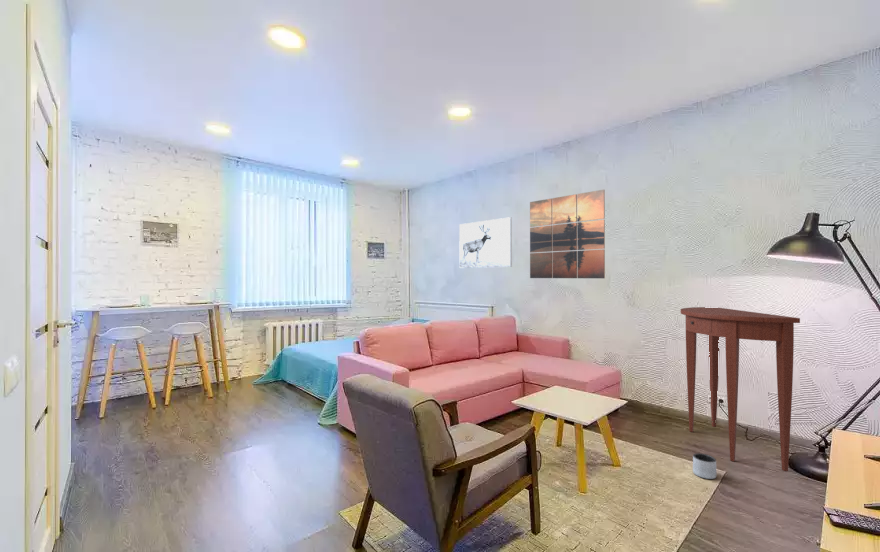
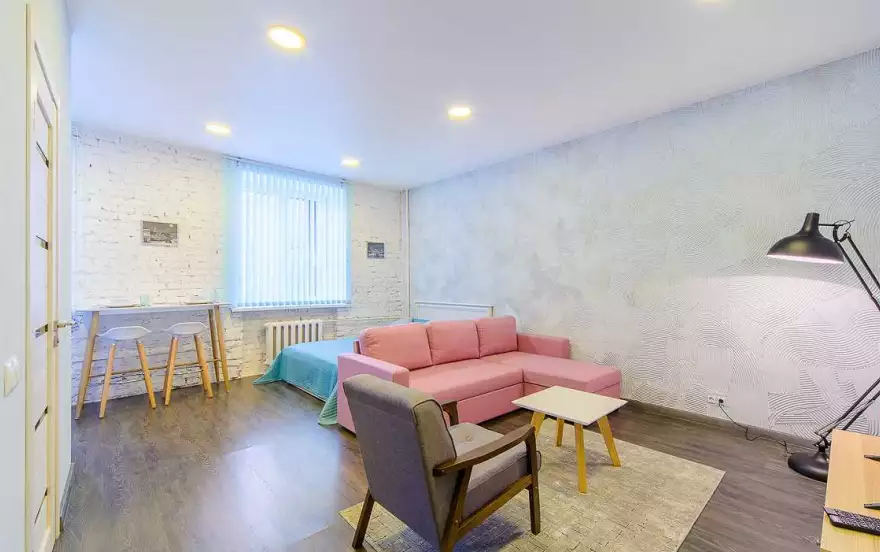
- console table [680,306,801,472]
- planter [692,452,717,480]
- wall art [529,189,606,279]
- wall art [458,216,513,269]
